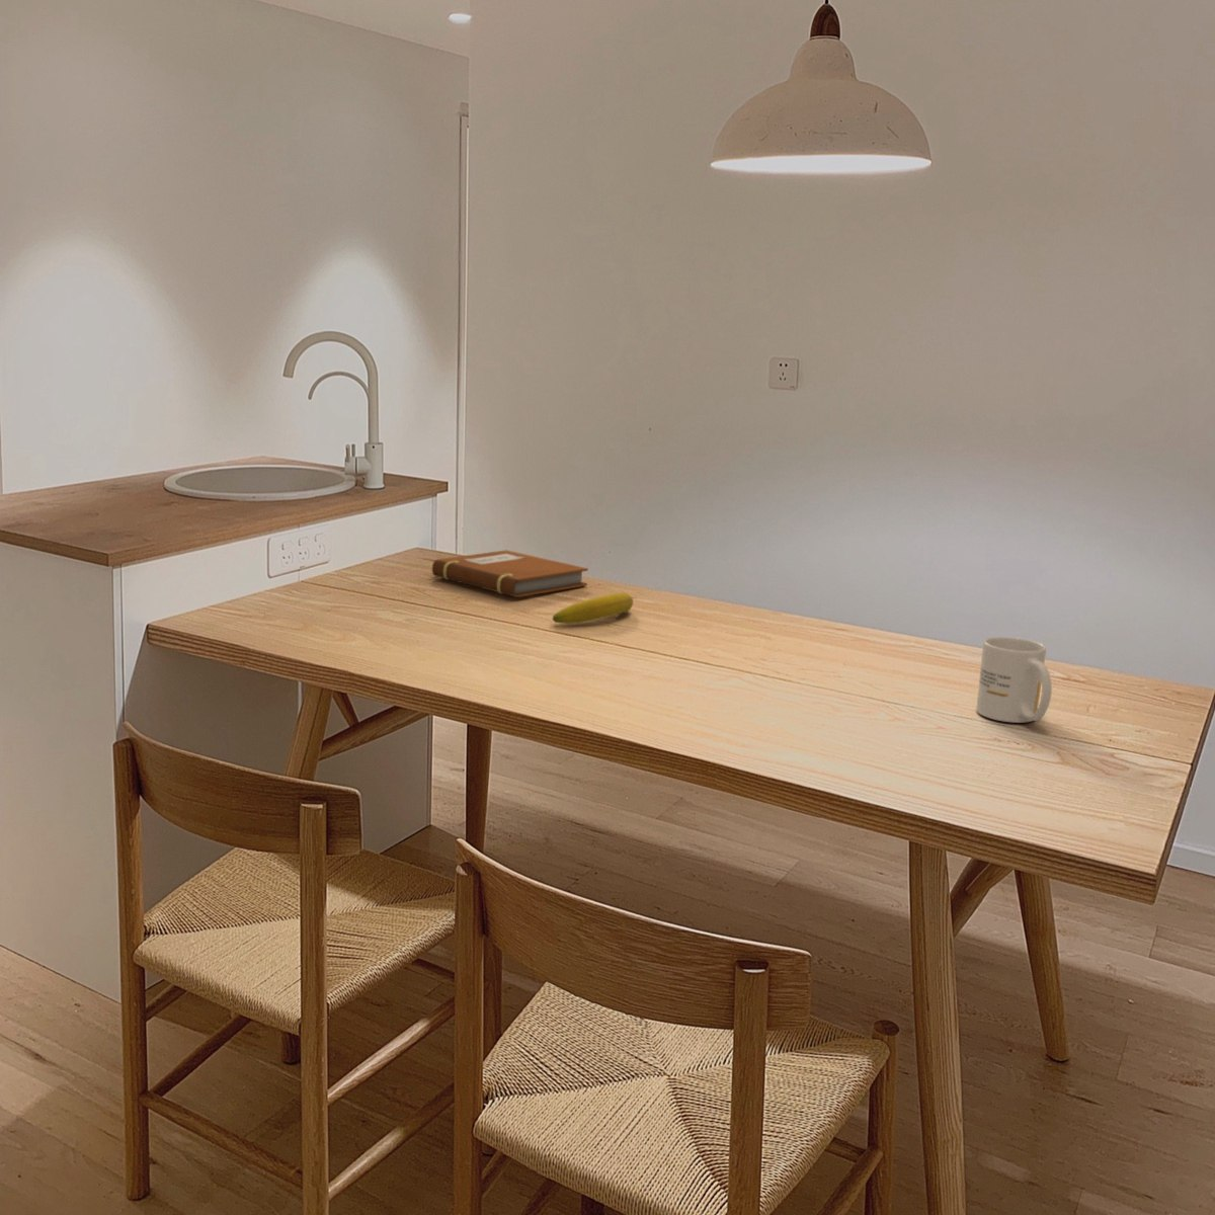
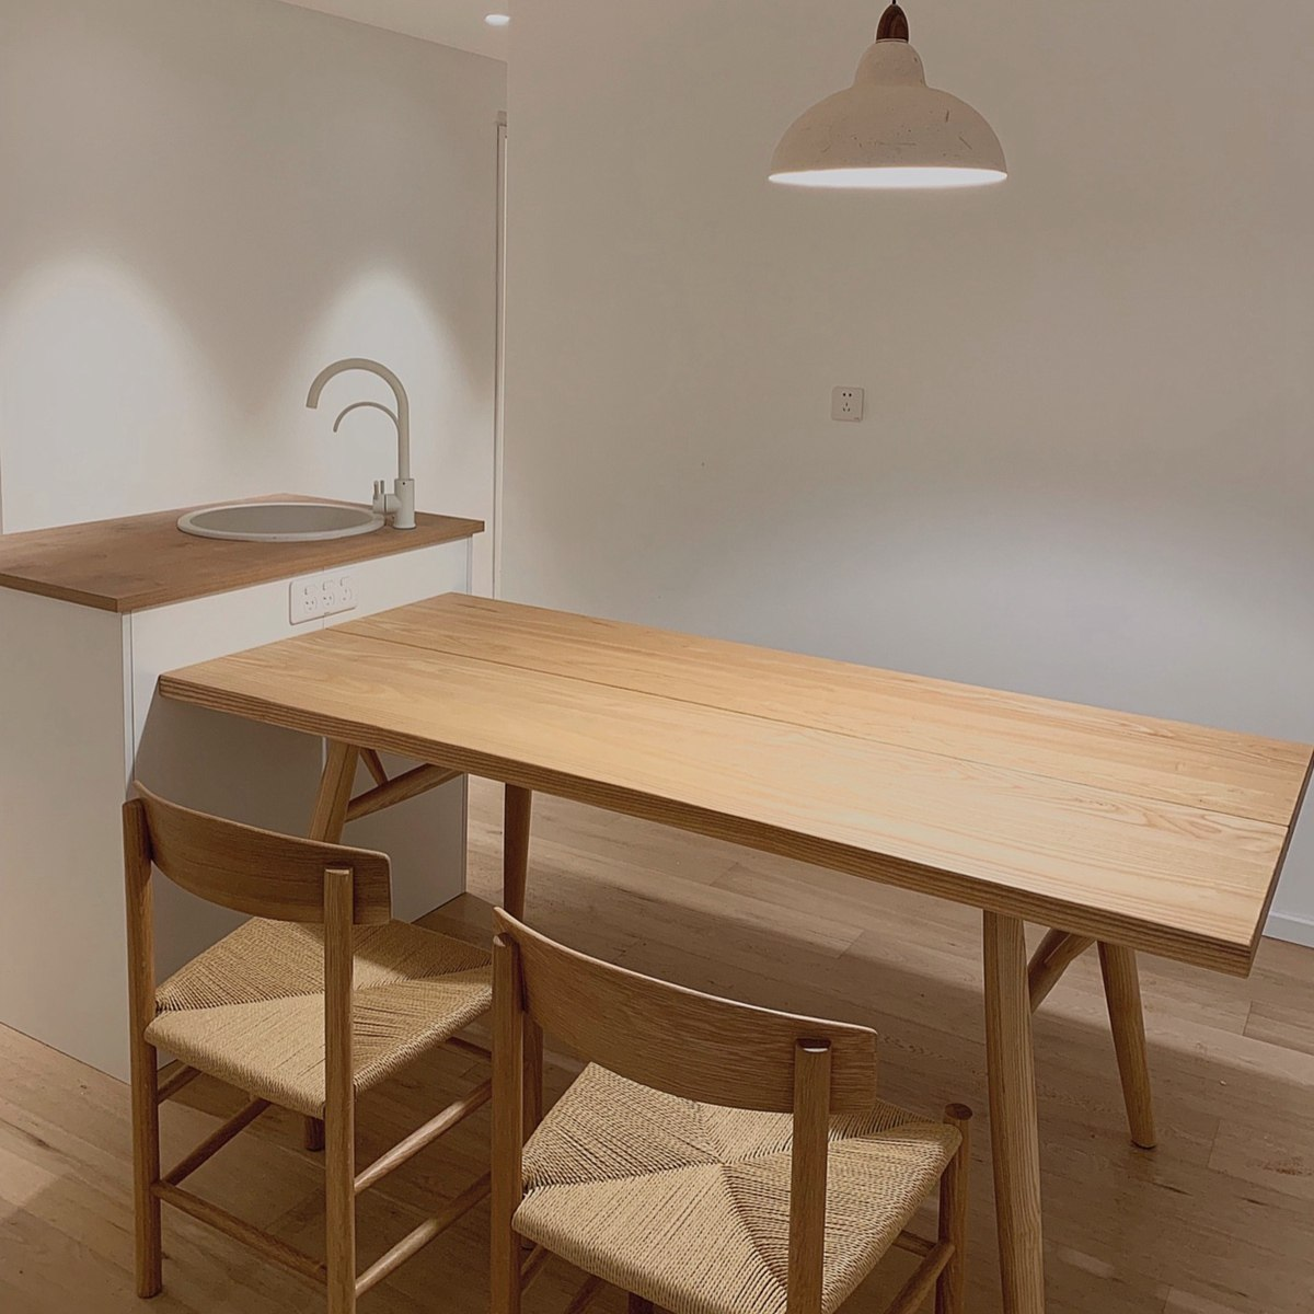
- notebook [432,549,590,599]
- mug [975,635,1053,724]
- fruit [552,591,634,624]
